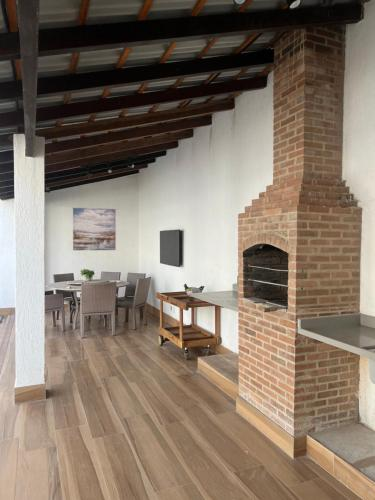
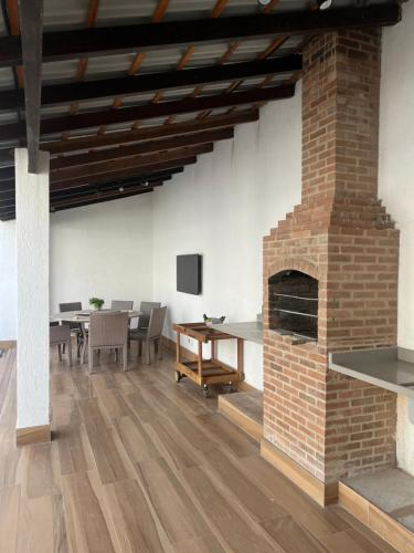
- wall art [72,207,117,251]
